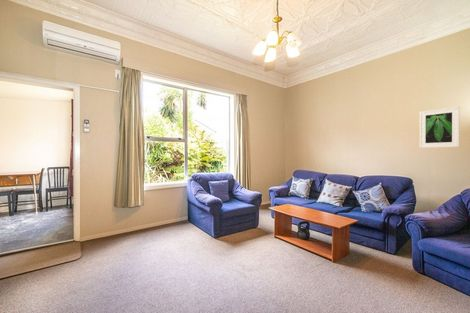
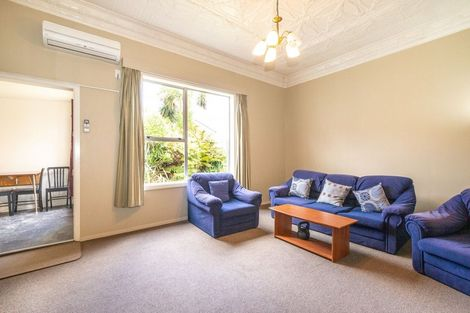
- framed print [419,106,460,149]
